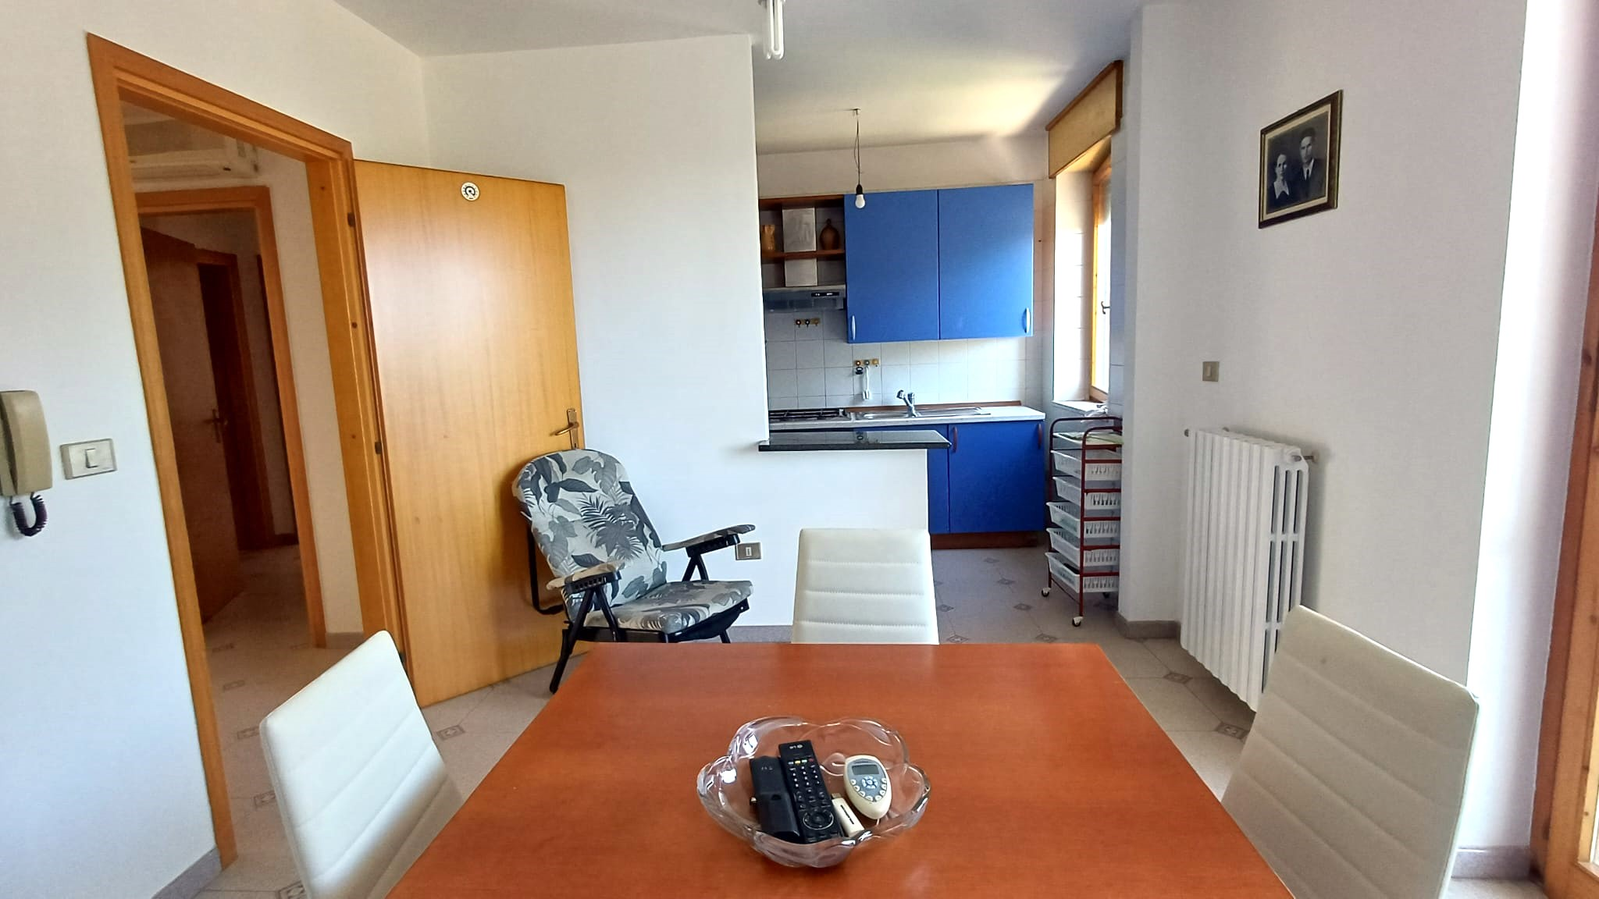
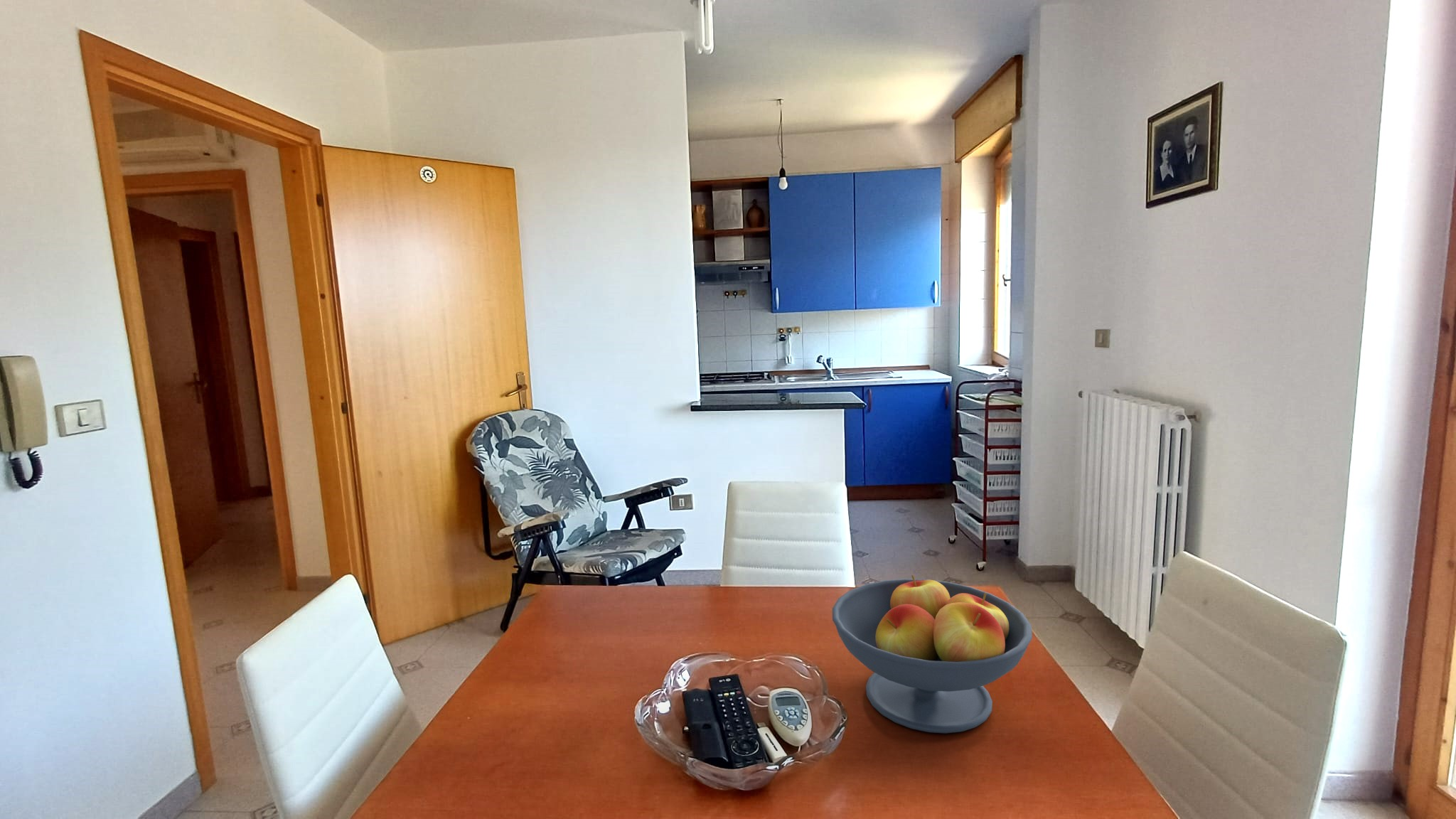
+ fruit bowl [832,574,1033,734]
